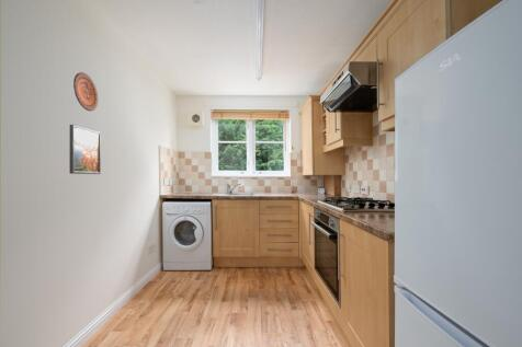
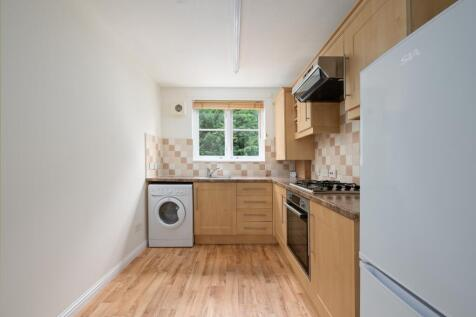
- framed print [68,124,102,175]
- decorative plate [72,71,99,112]
